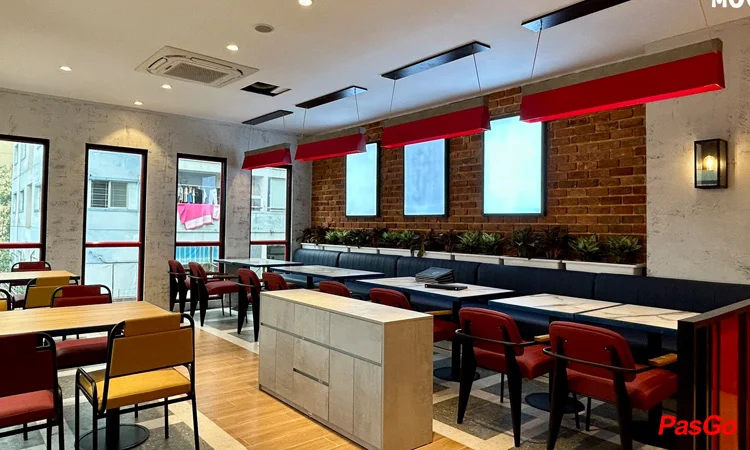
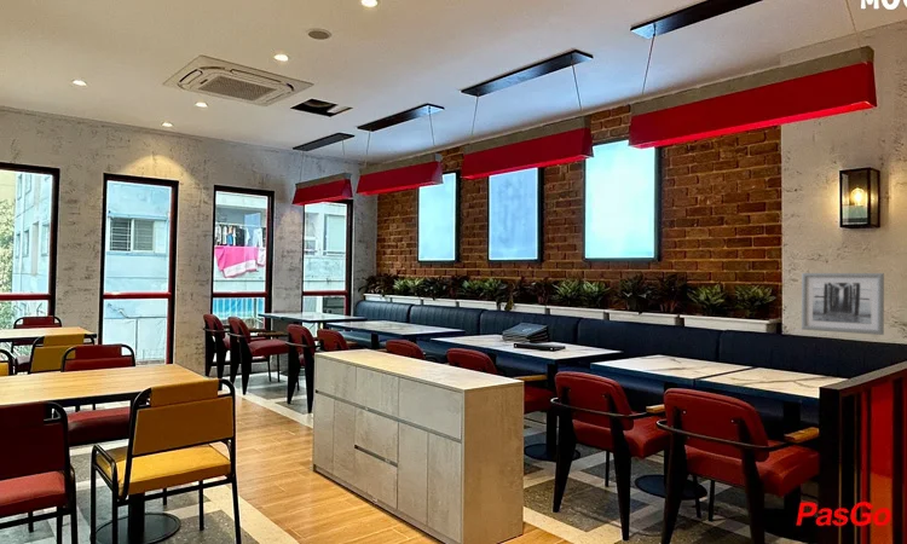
+ wall art [801,272,885,336]
